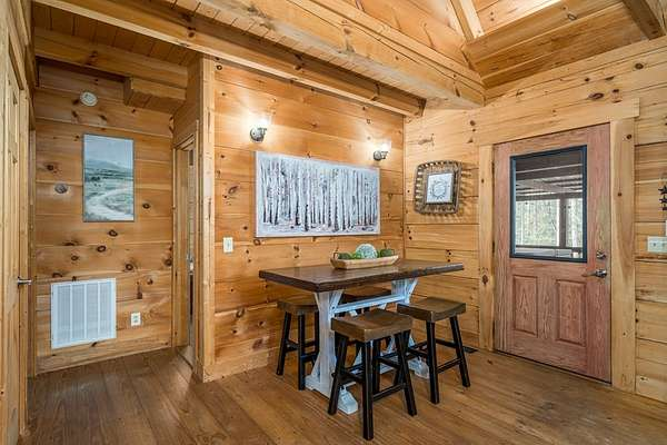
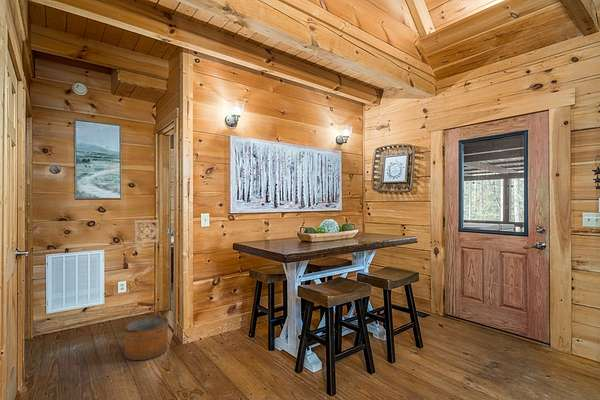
+ bucket [123,301,169,361]
+ wall ornament [133,219,160,245]
